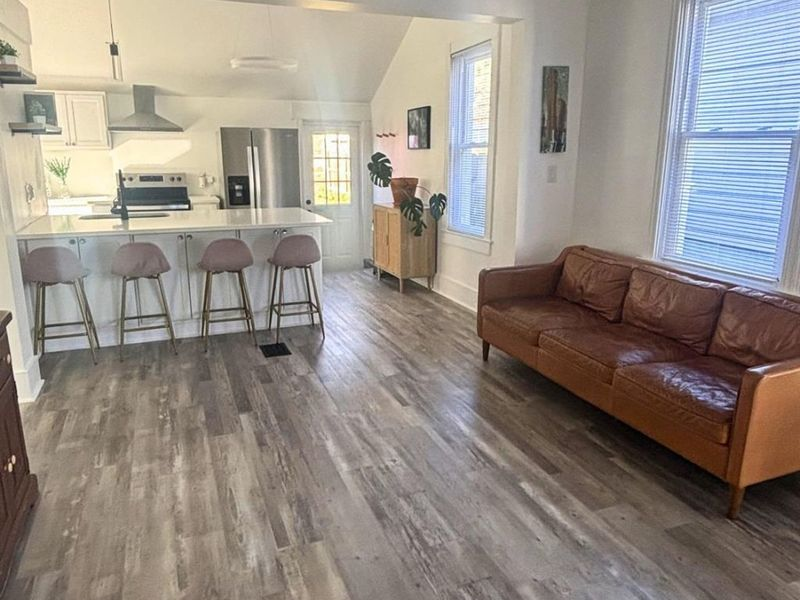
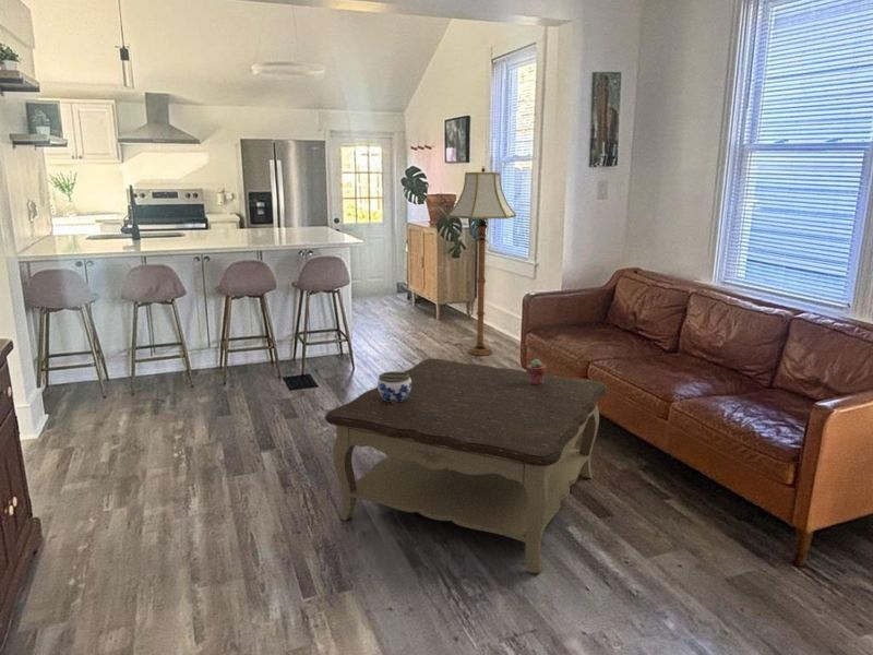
+ potted succulent [526,358,548,384]
+ floor lamp [446,166,517,356]
+ jar [376,370,411,403]
+ coffee table [324,357,609,574]
